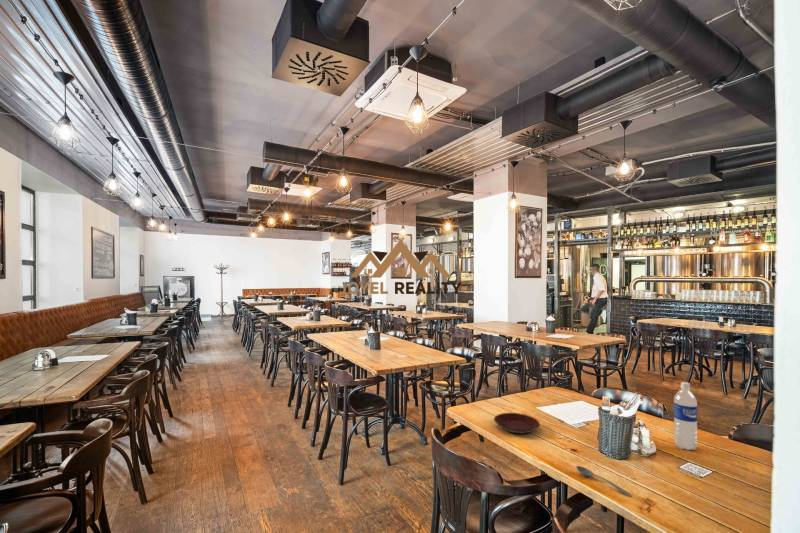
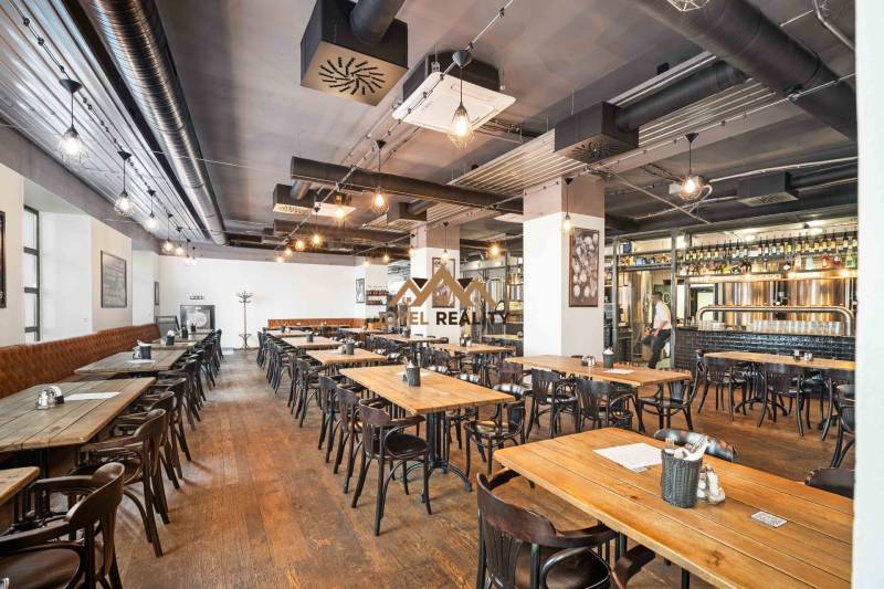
- water bottle [673,381,698,451]
- soupspoon [575,465,633,498]
- plate [493,412,541,435]
